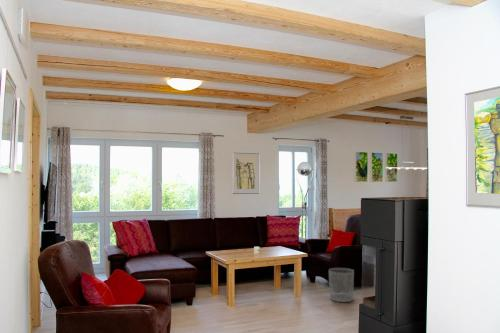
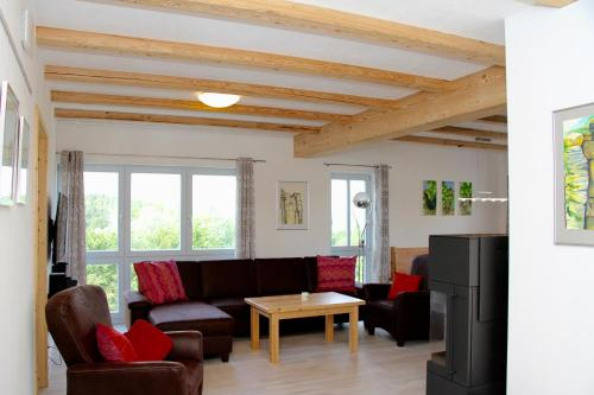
- waste bin [328,267,355,303]
